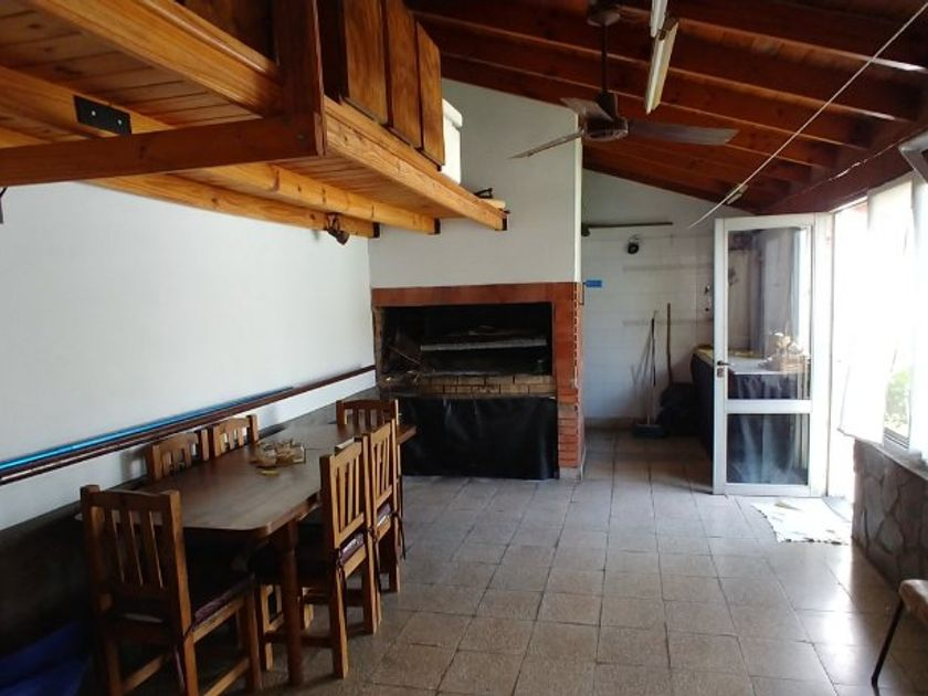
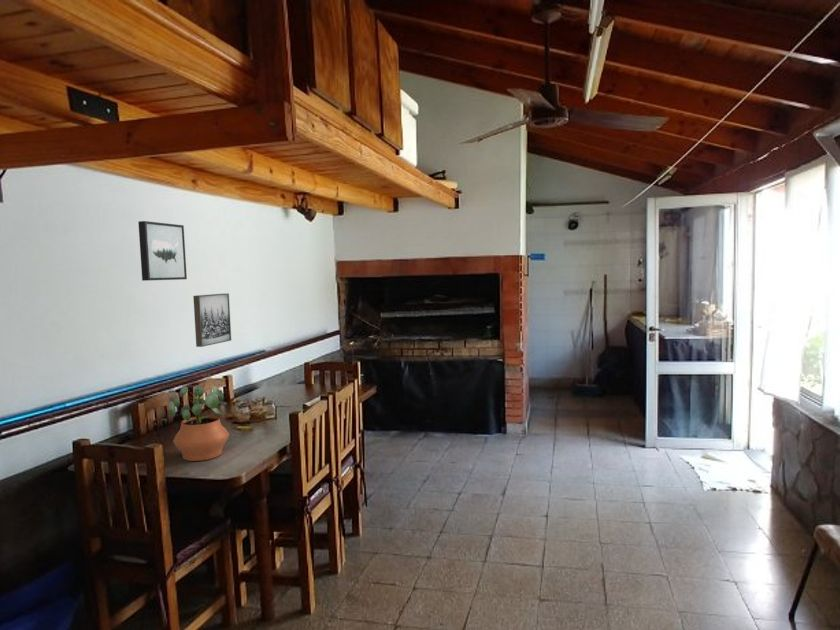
+ wall art [192,292,232,348]
+ wall art [137,220,188,282]
+ potted plant [168,384,230,462]
